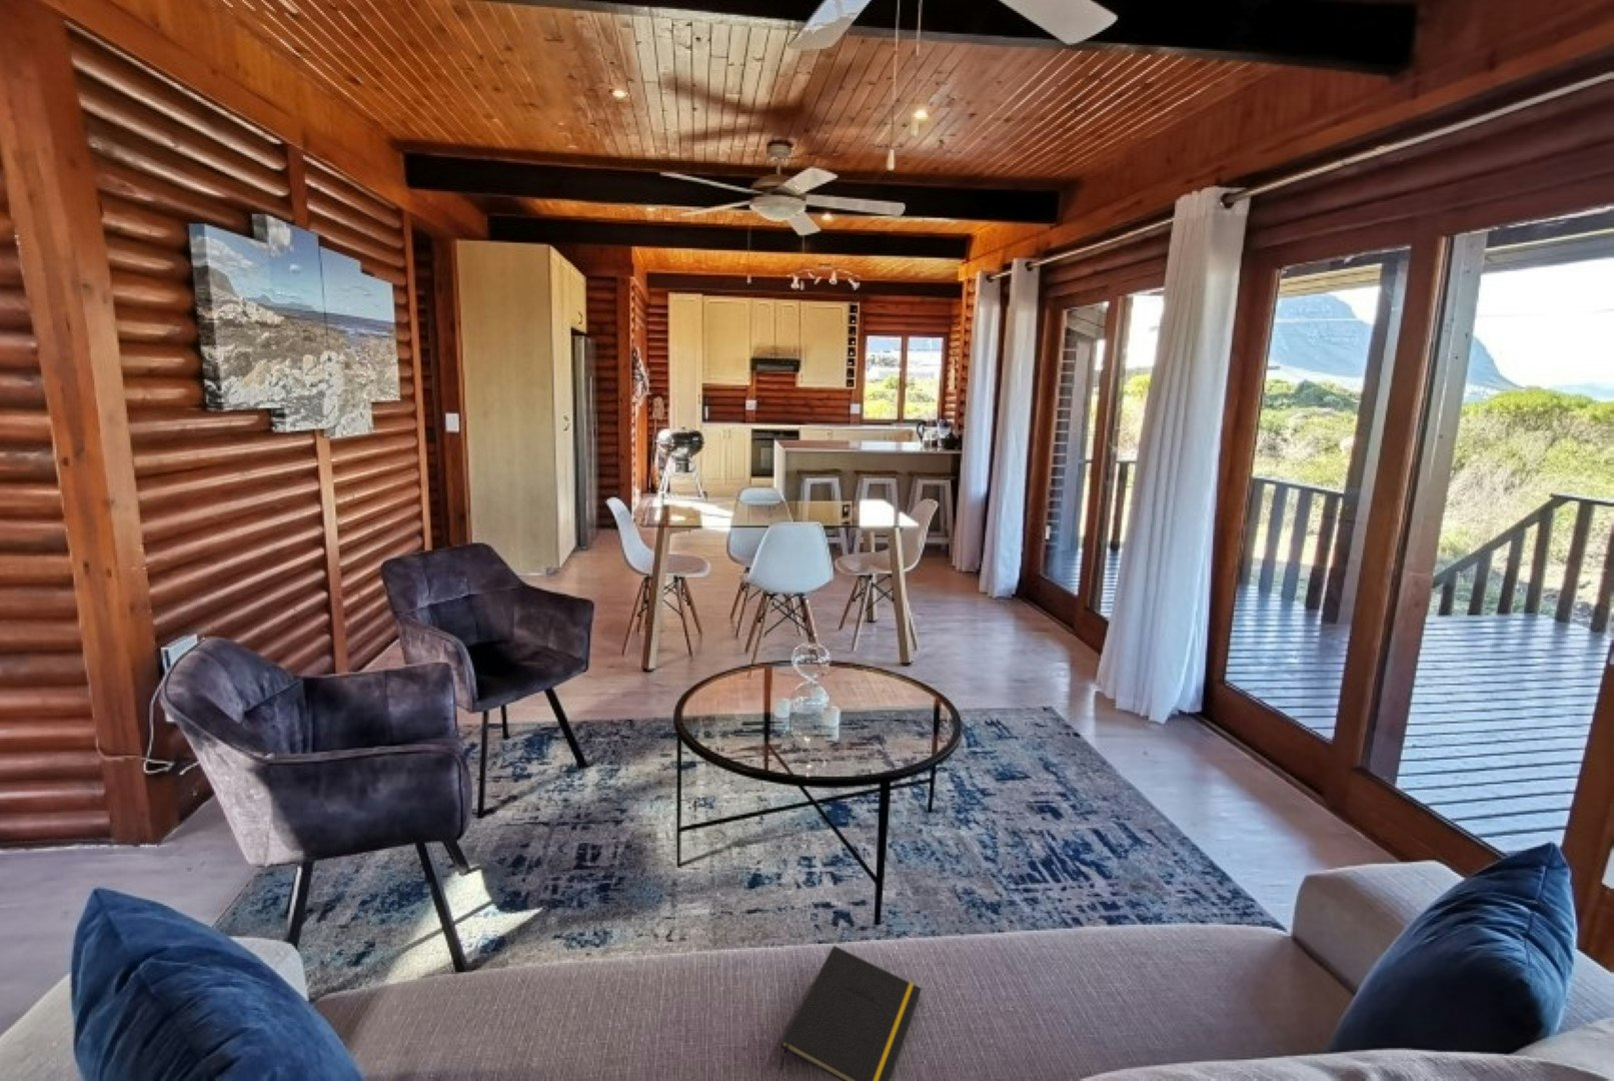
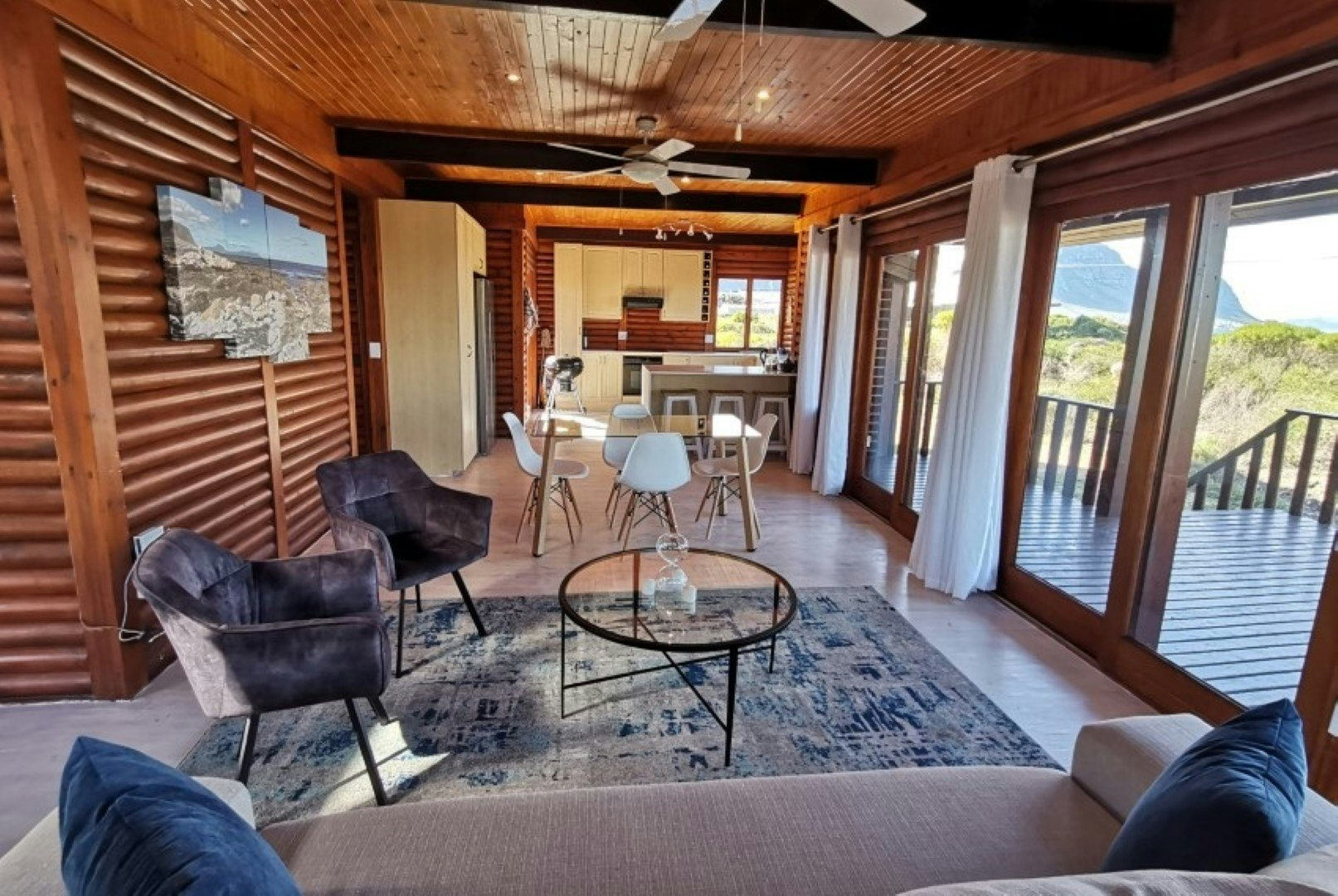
- notepad [778,945,923,1081]
